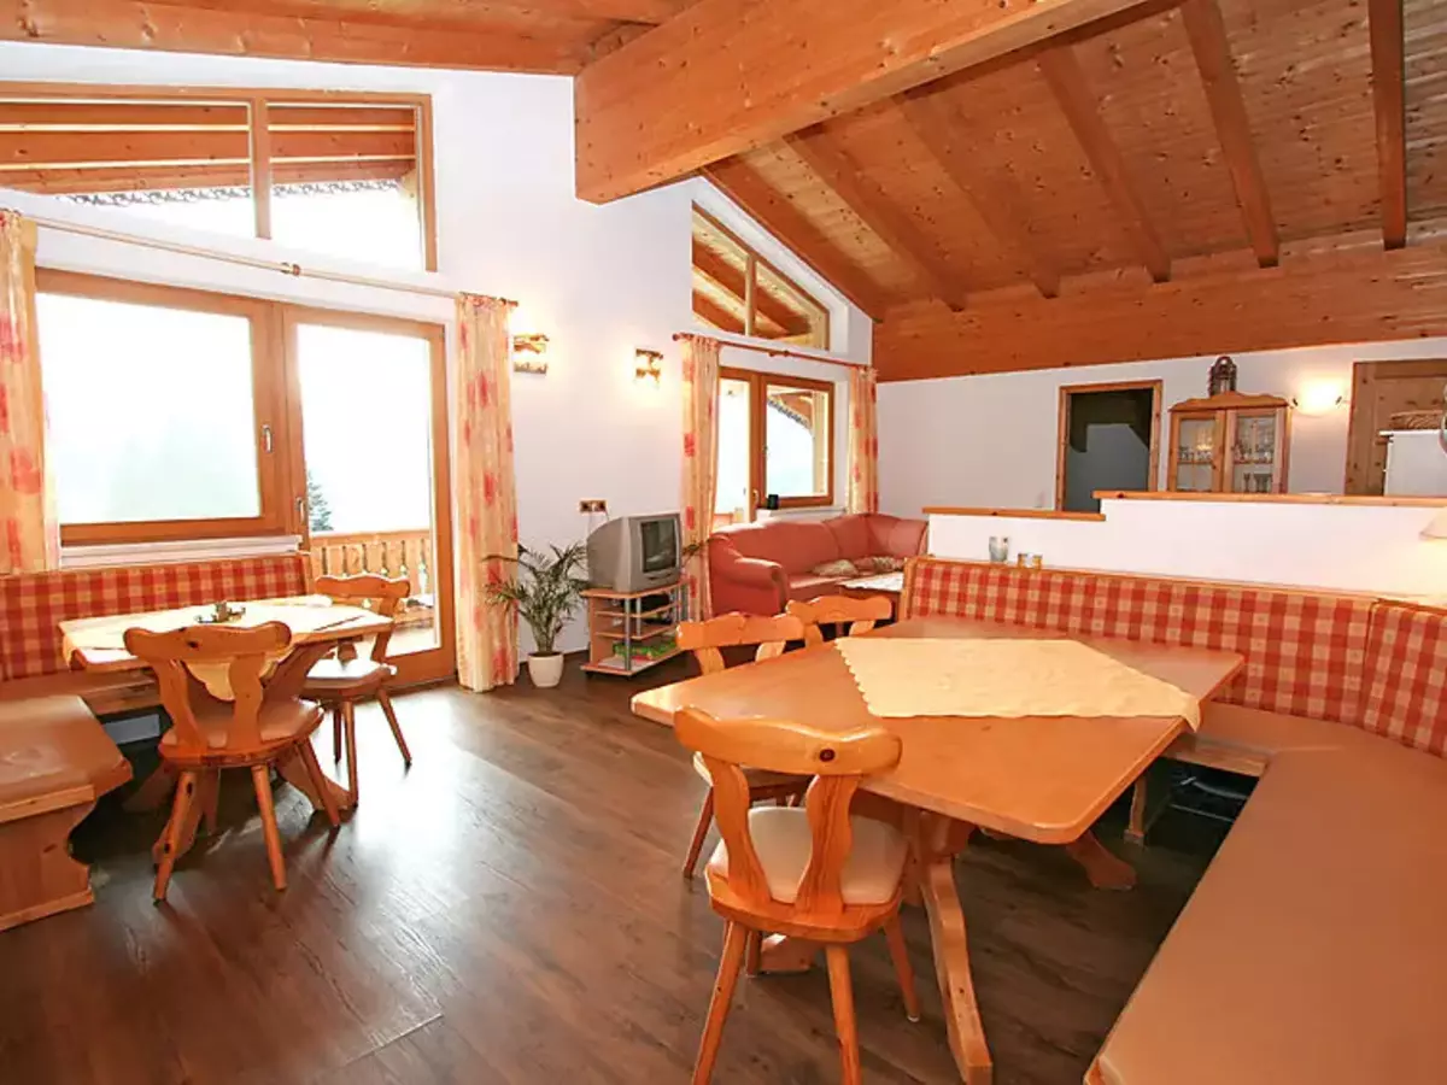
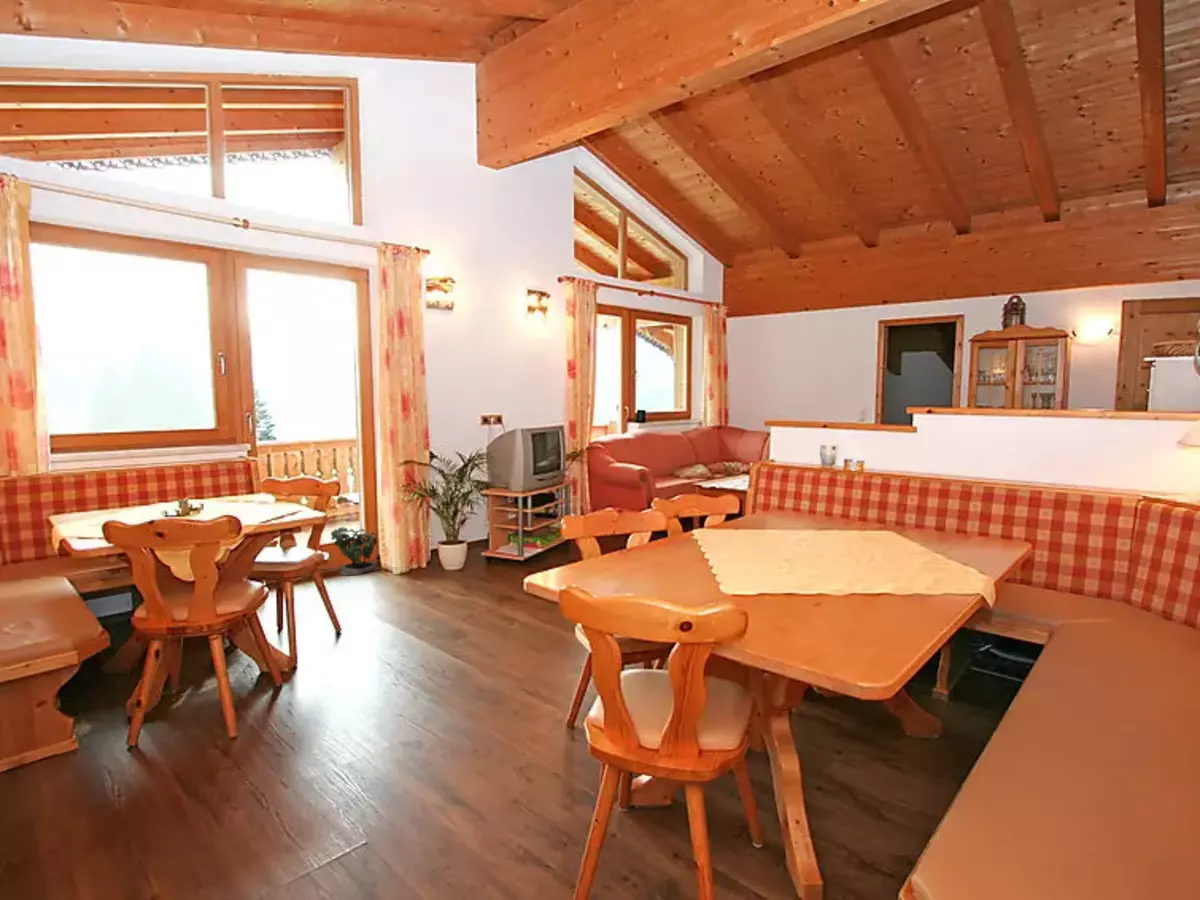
+ potted plant [330,522,382,576]
